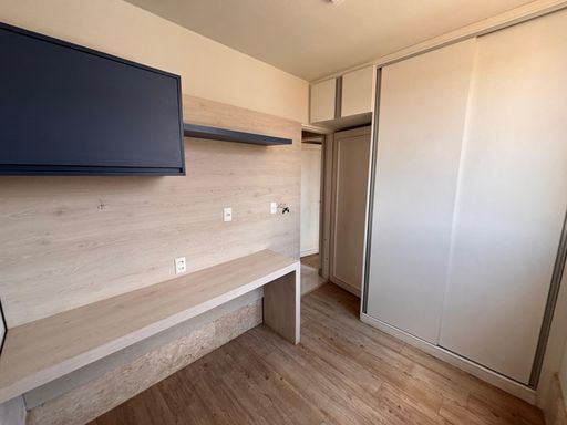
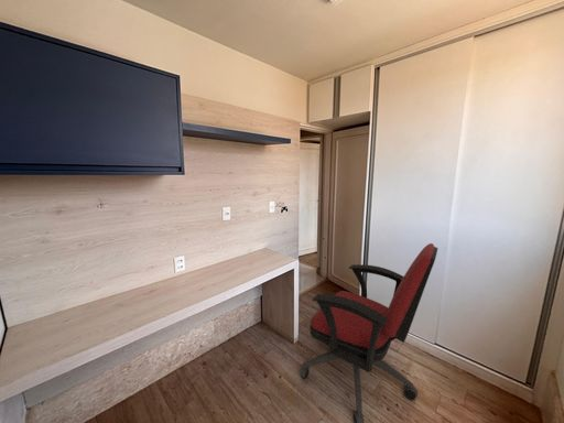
+ office chair [299,242,438,423]
